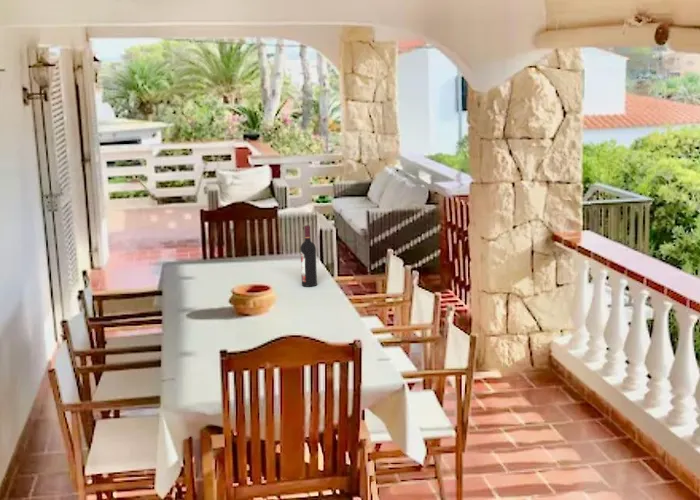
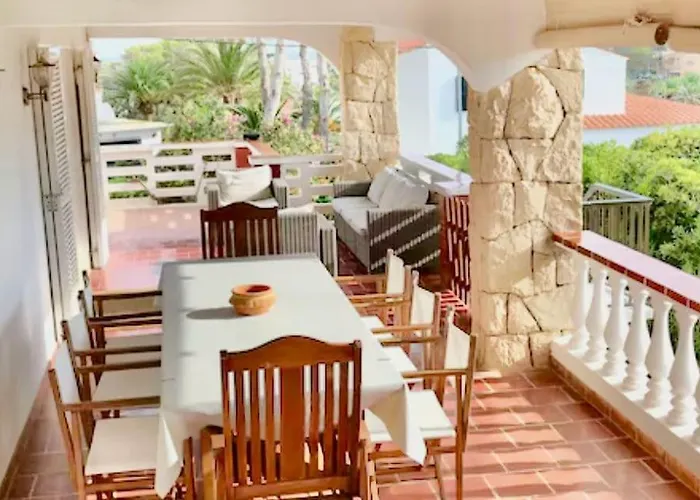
- wine bottle [299,225,318,288]
